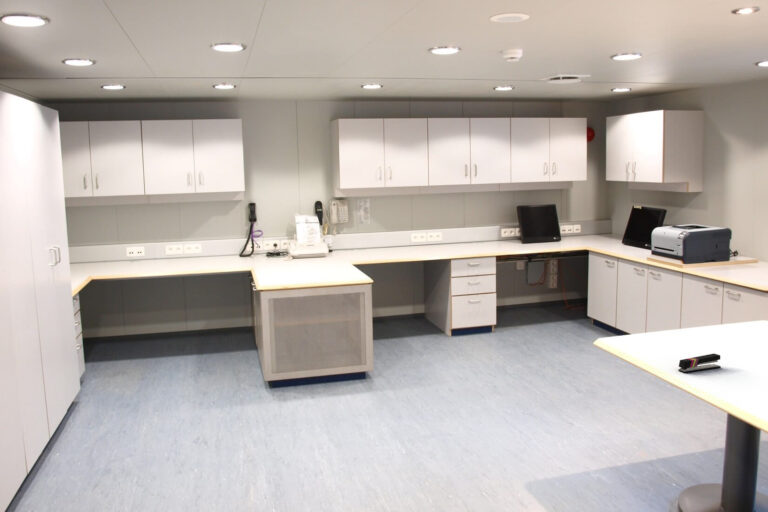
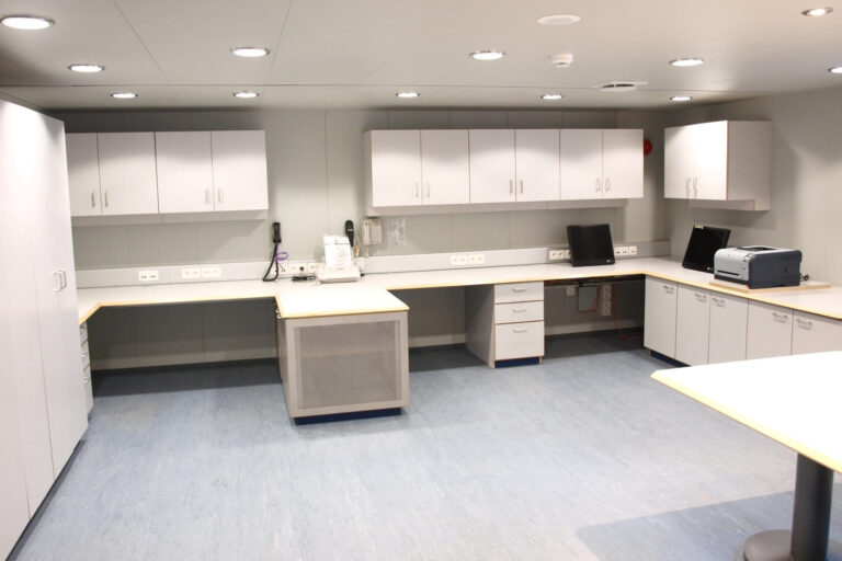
- stapler [677,353,722,374]
